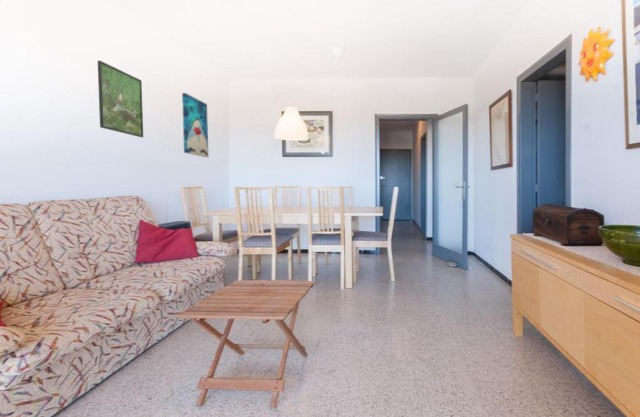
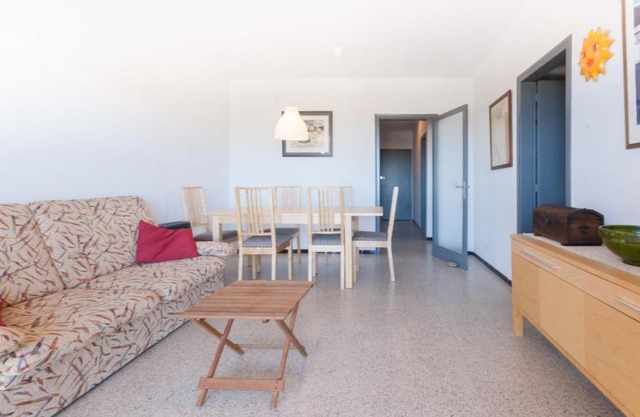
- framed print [97,60,144,138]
- wall art [181,92,209,158]
